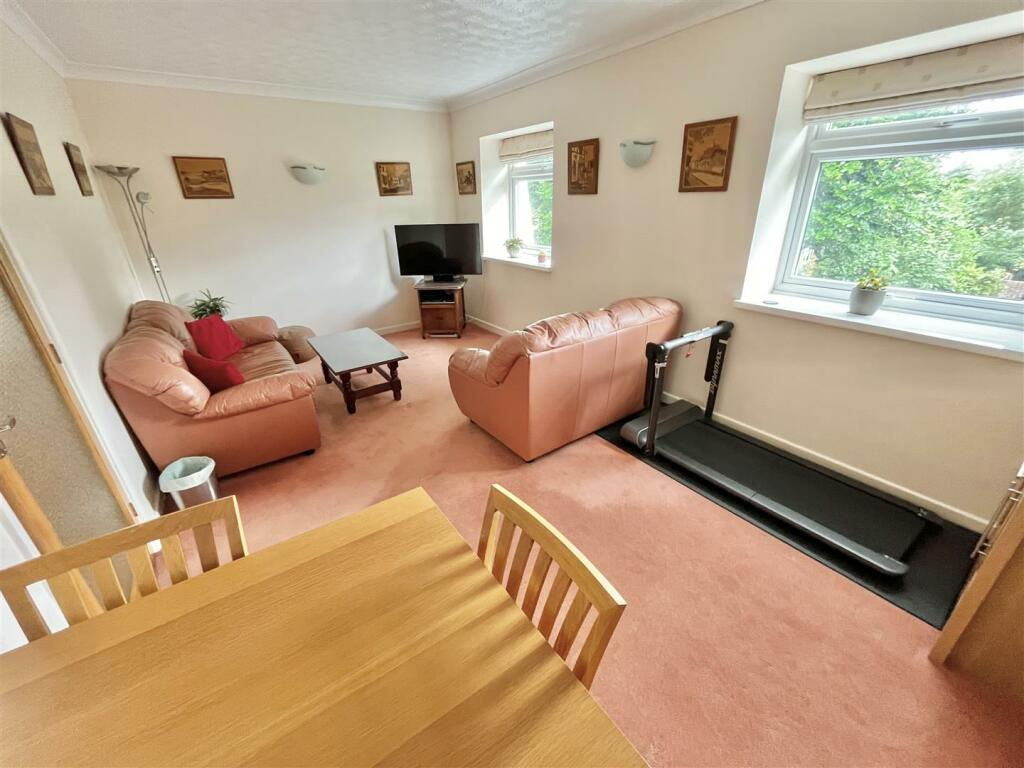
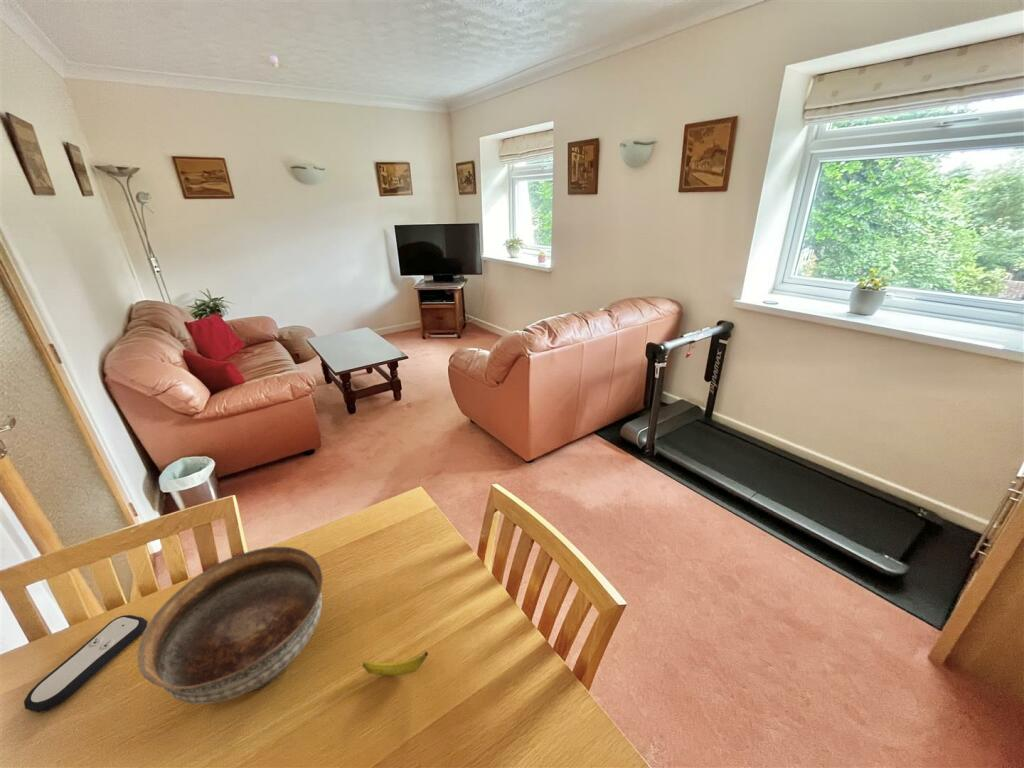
+ banana [361,651,429,677]
+ bowl [136,546,324,705]
+ ceiling light [258,54,293,72]
+ remote control [23,614,148,714]
